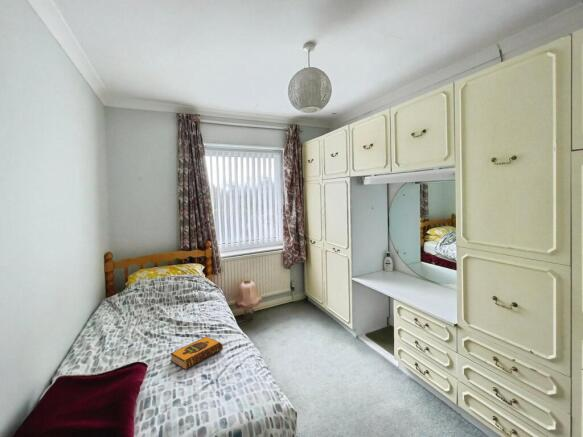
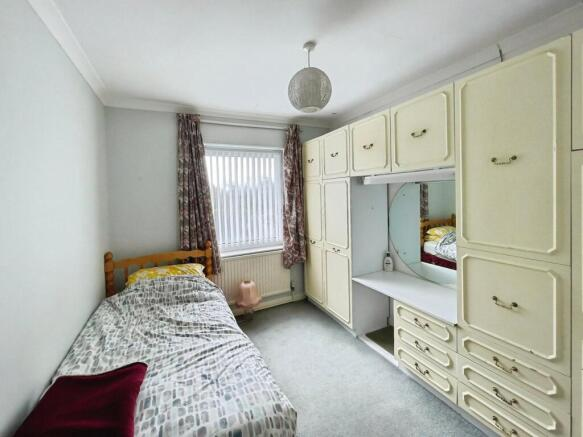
- hardback book [169,336,224,371]
